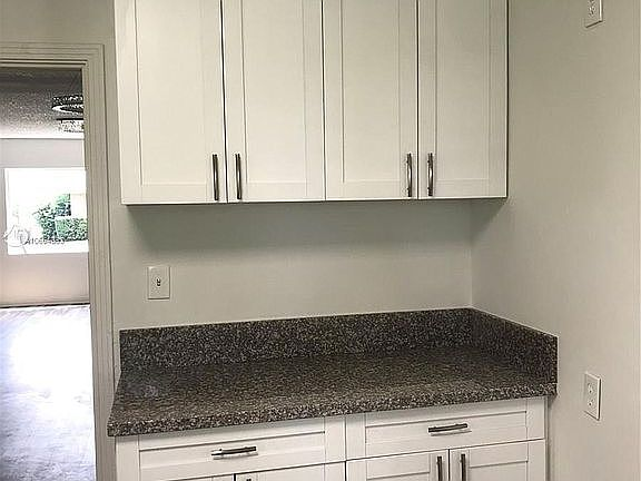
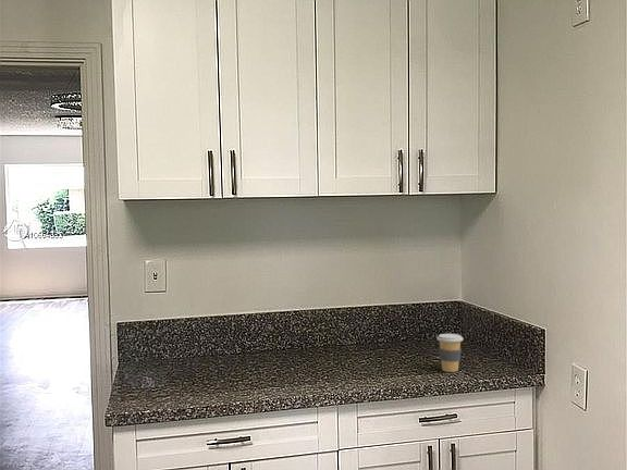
+ coffee cup [435,333,464,373]
